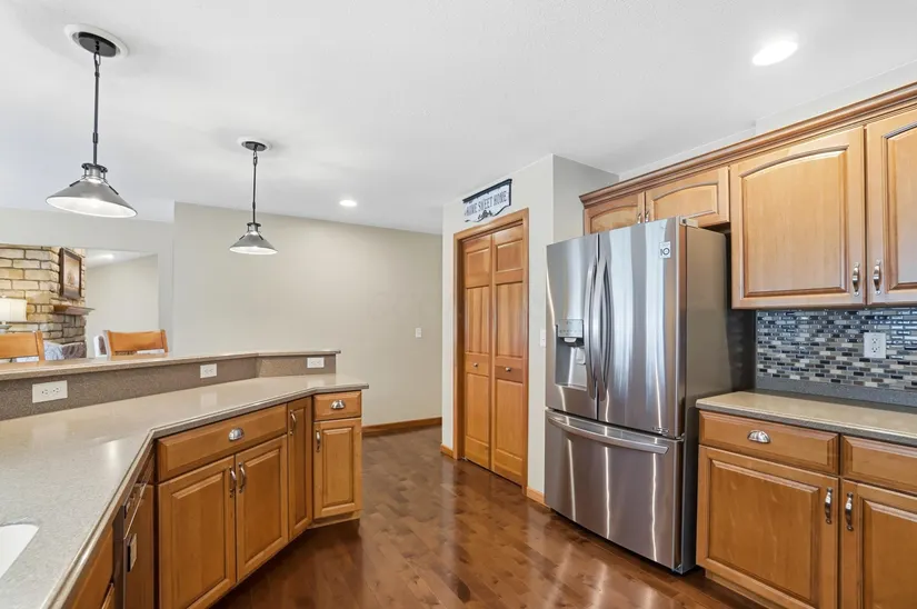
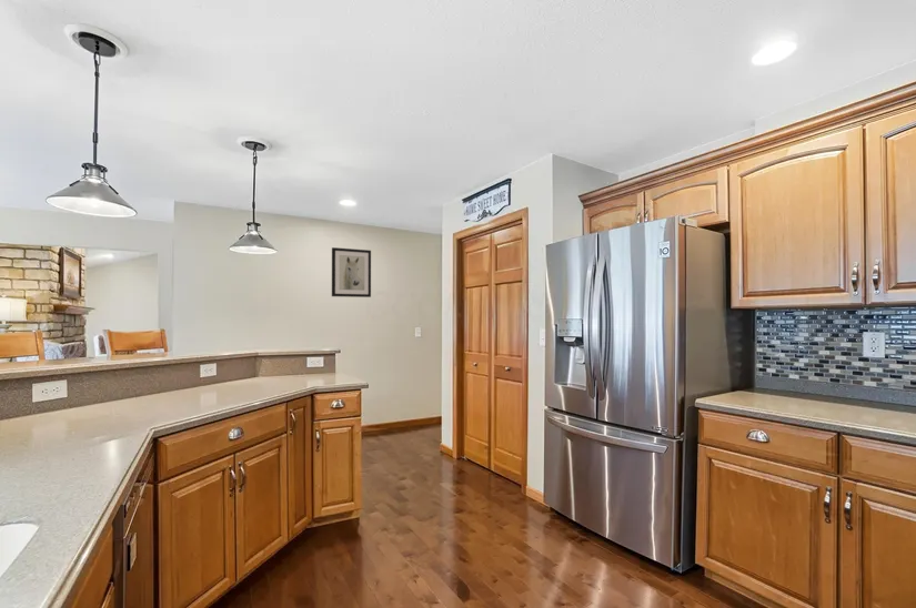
+ wall art [331,246,372,298]
